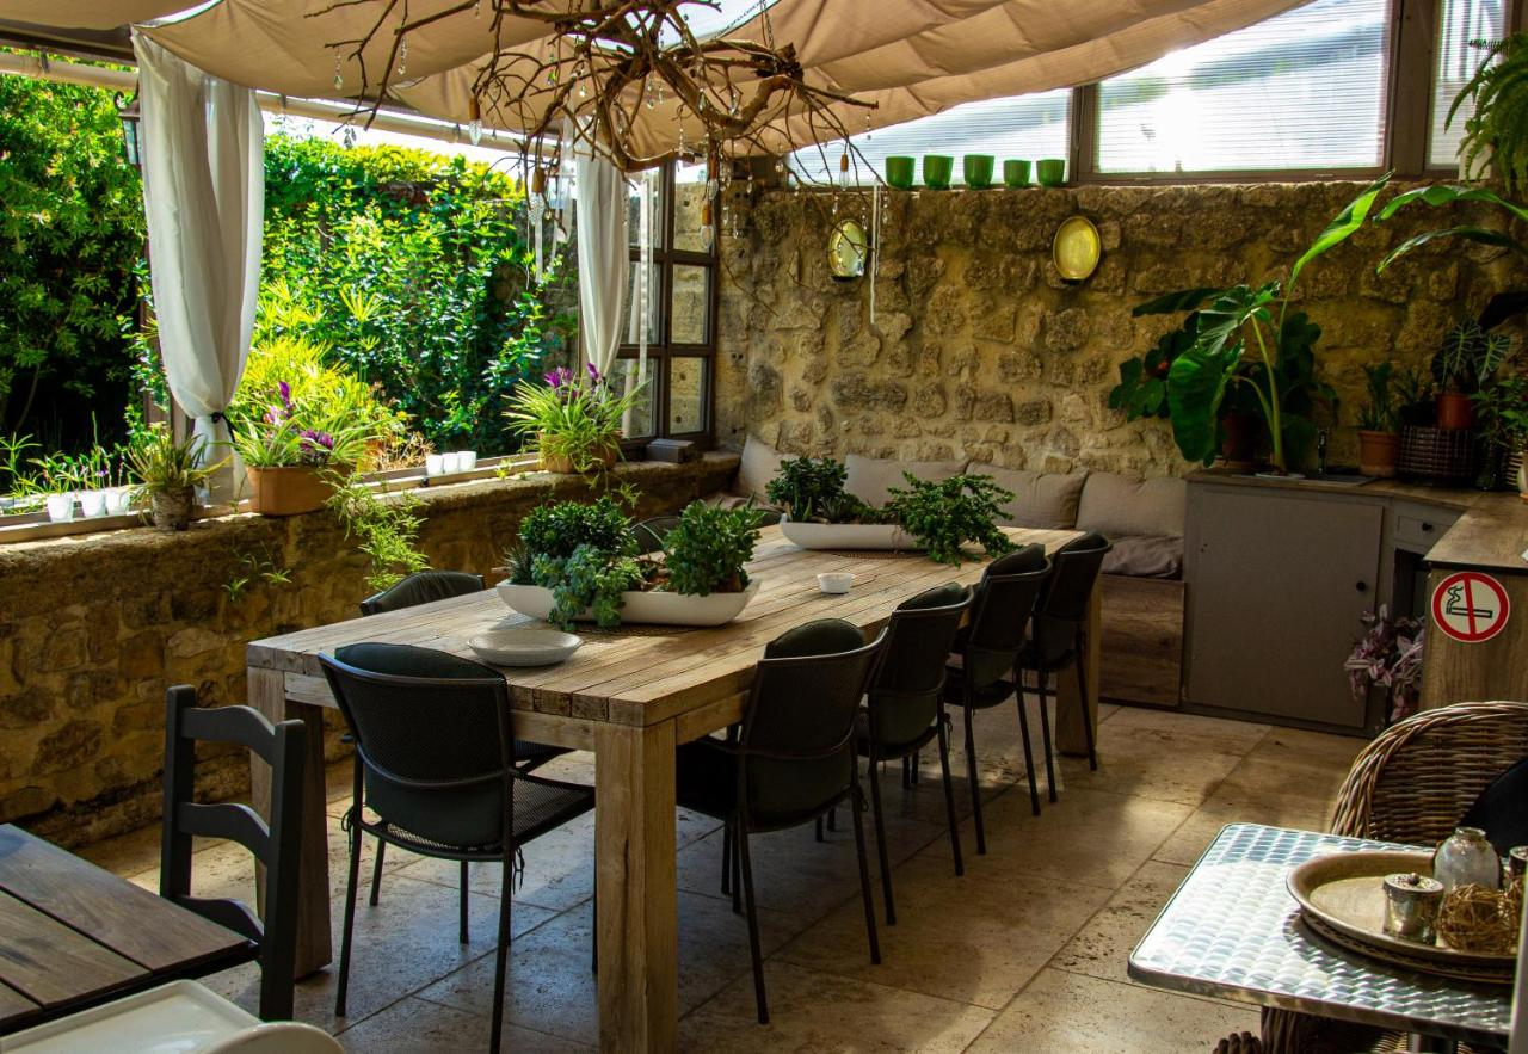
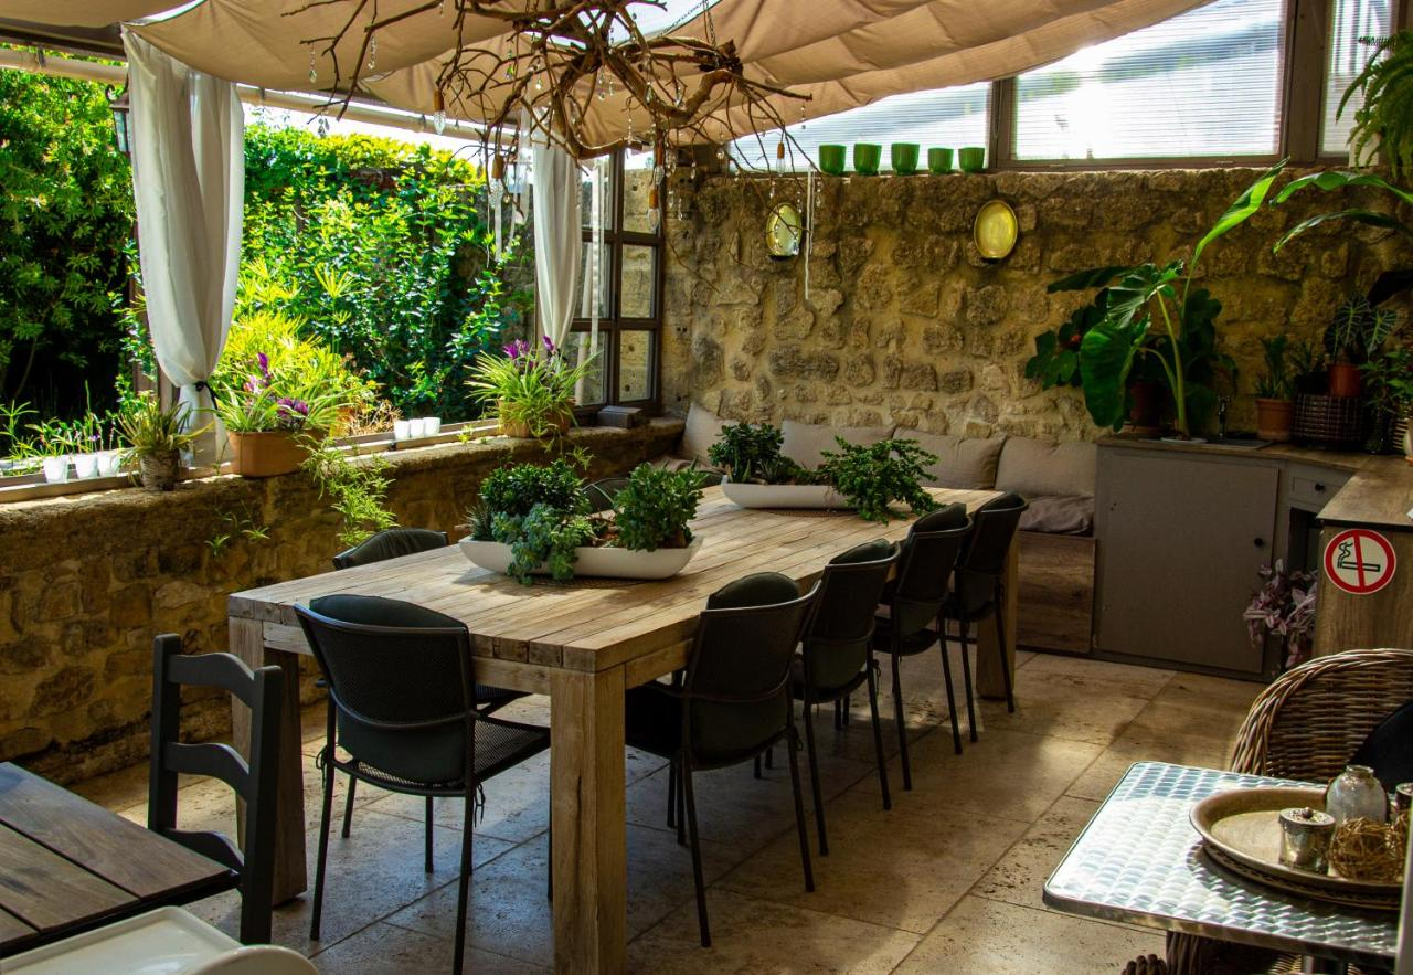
- legume [814,569,862,594]
- plate [466,629,585,667]
